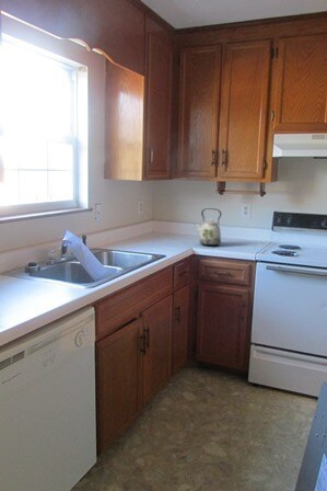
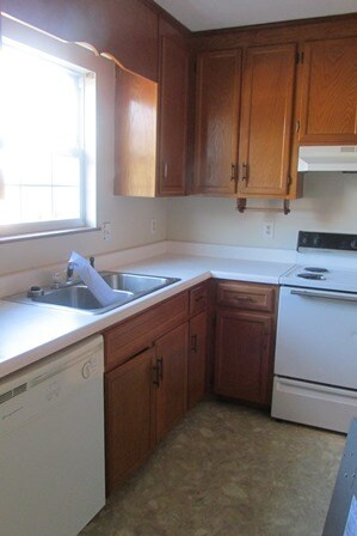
- kettle [192,207,222,247]
